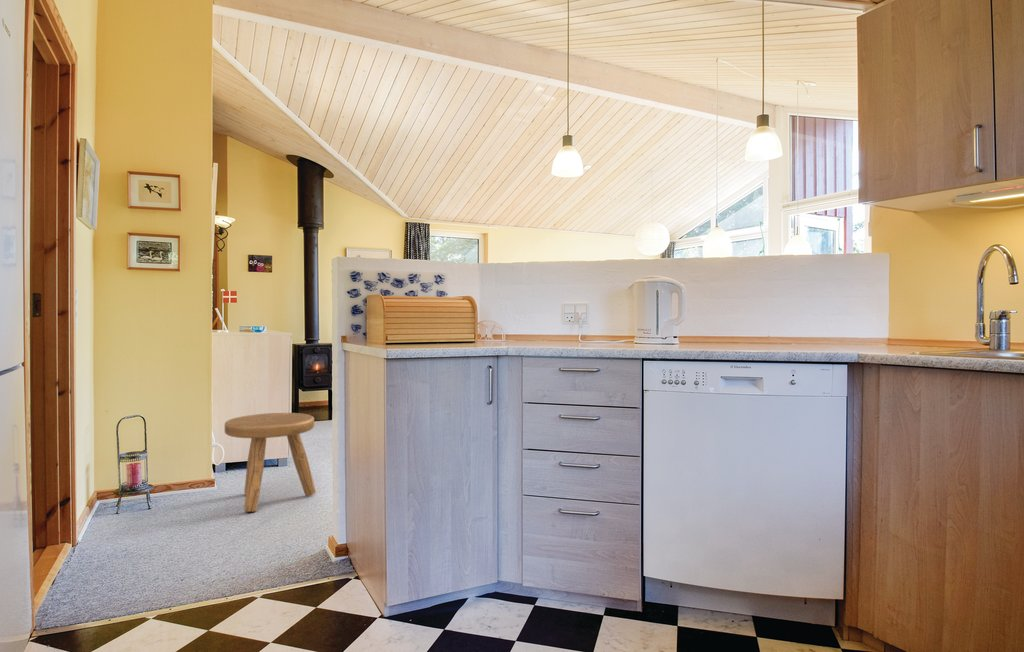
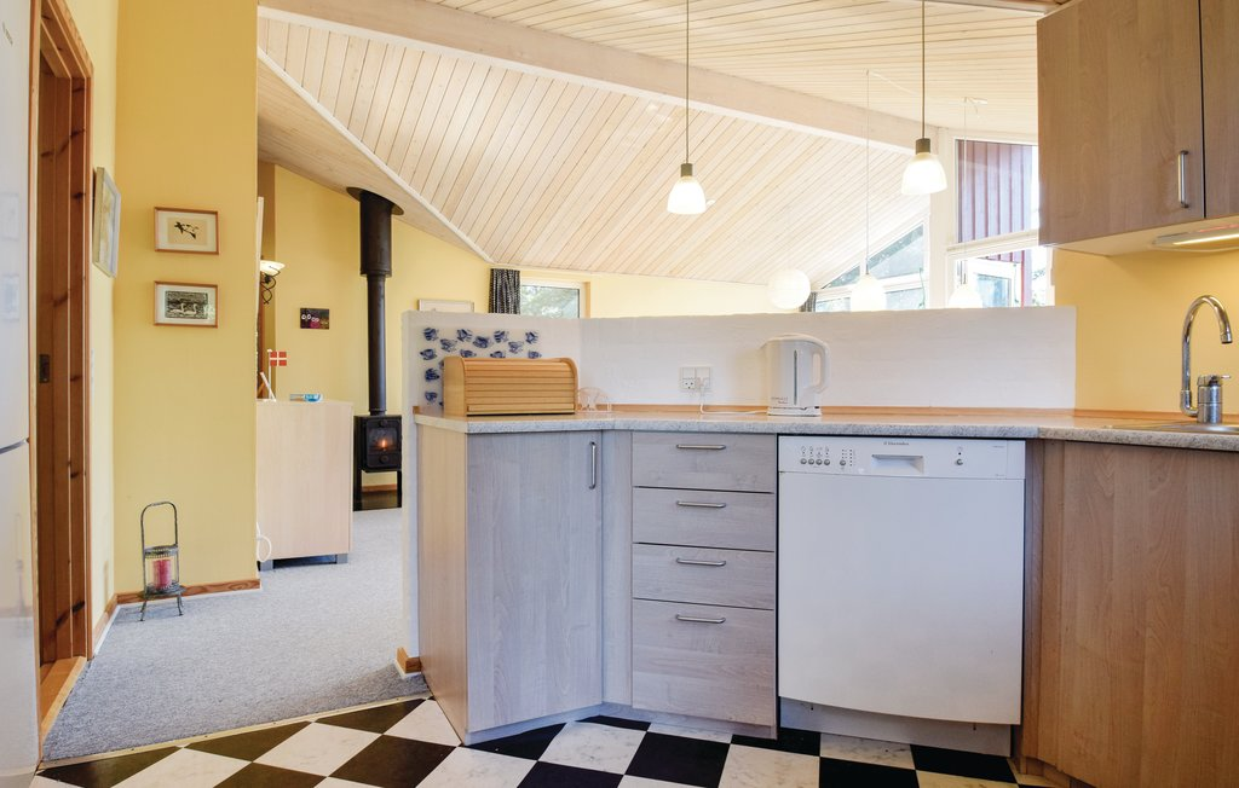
- stool [224,412,317,513]
